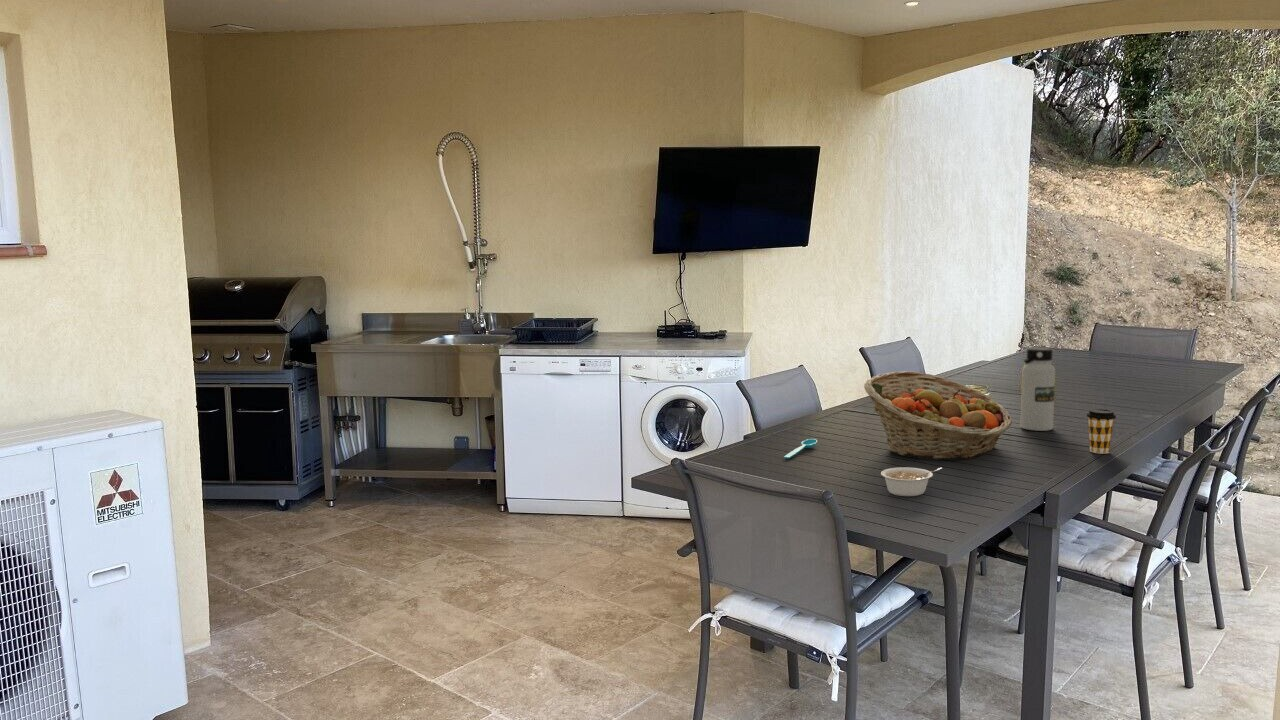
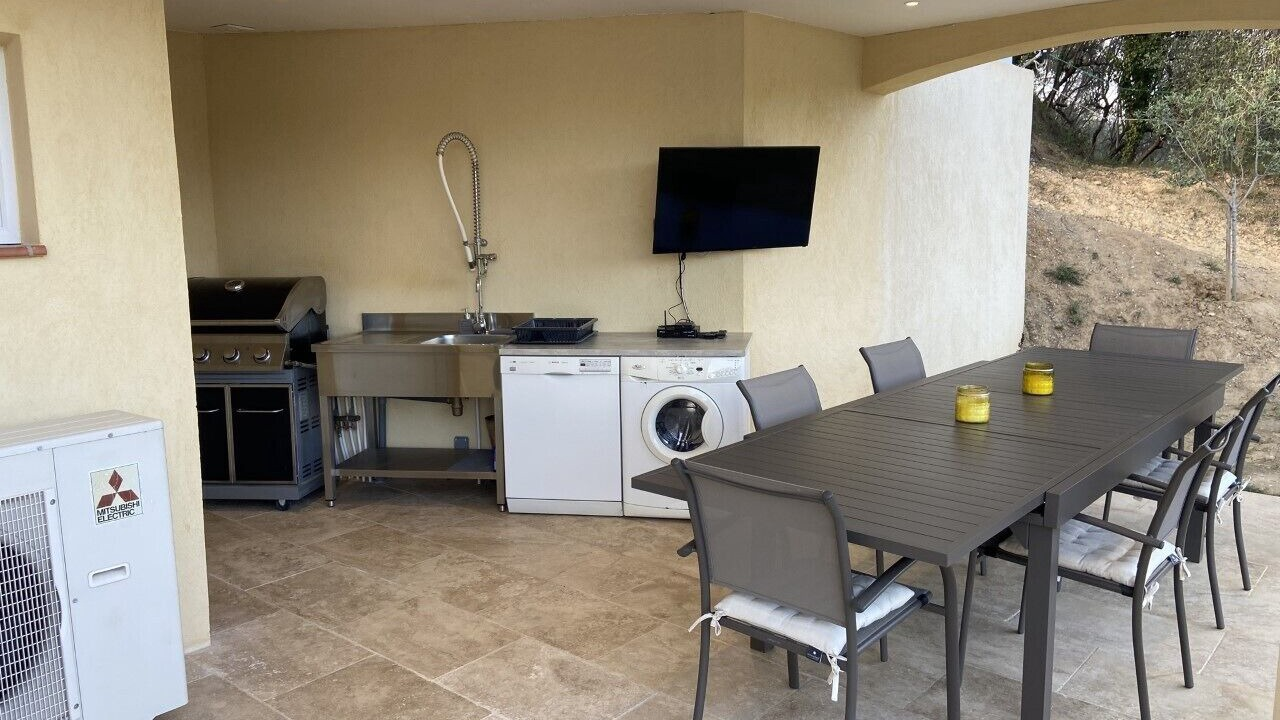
- legume [880,466,943,497]
- fruit basket [863,370,1013,461]
- spoon [783,438,818,459]
- water bottle [1020,347,1056,432]
- coffee cup [1086,408,1117,455]
